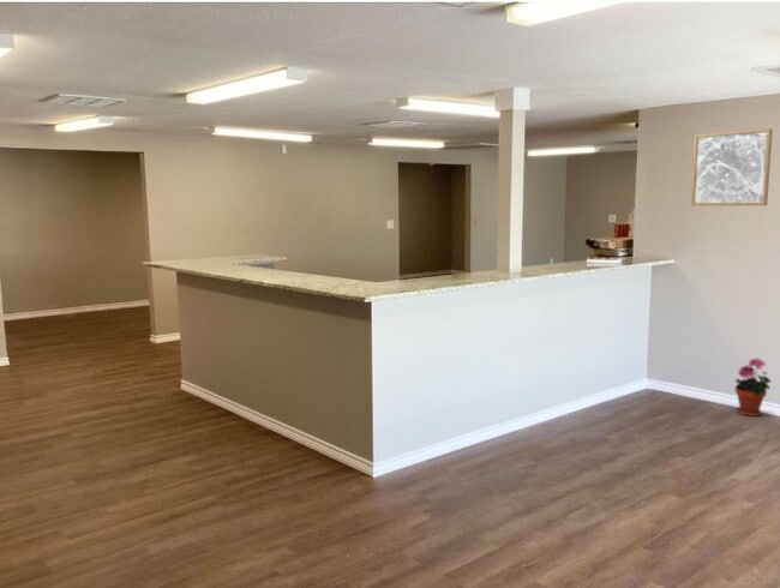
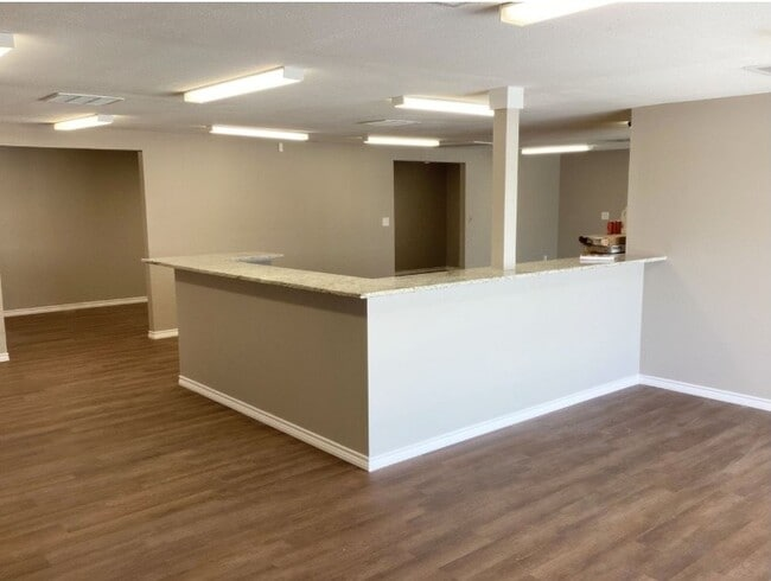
- potted plant [734,358,773,418]
- wall art [690,127,774,206]
